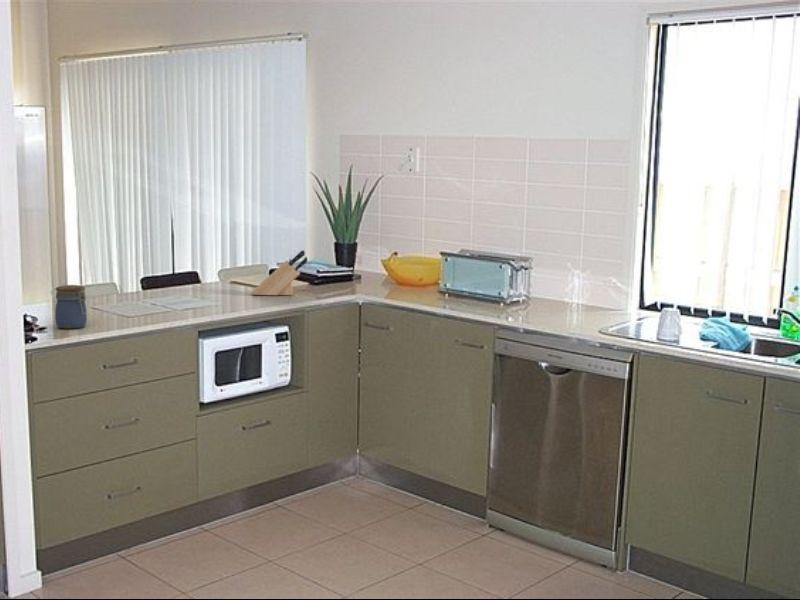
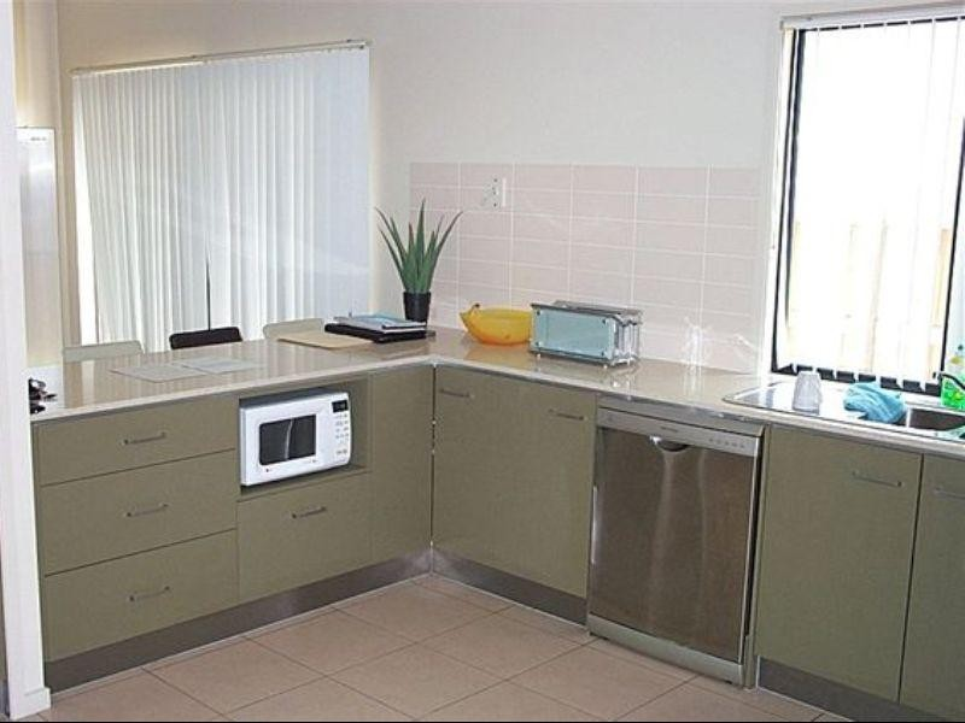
- jar [54,284,88,330]
- knife block [250,249,309,296]
